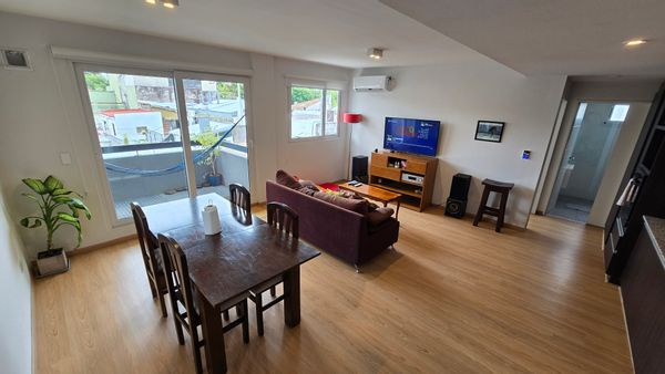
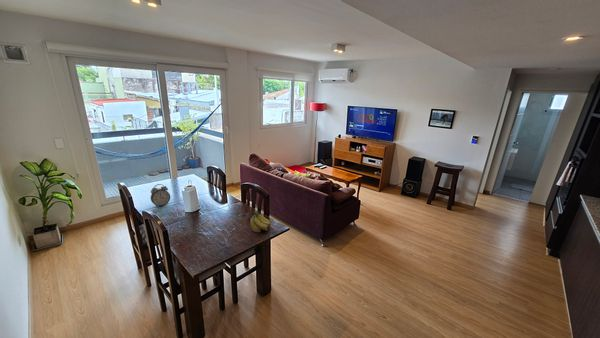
+ alarm clock [150,183,171,207]
+ fruit [249,211,272,233]
